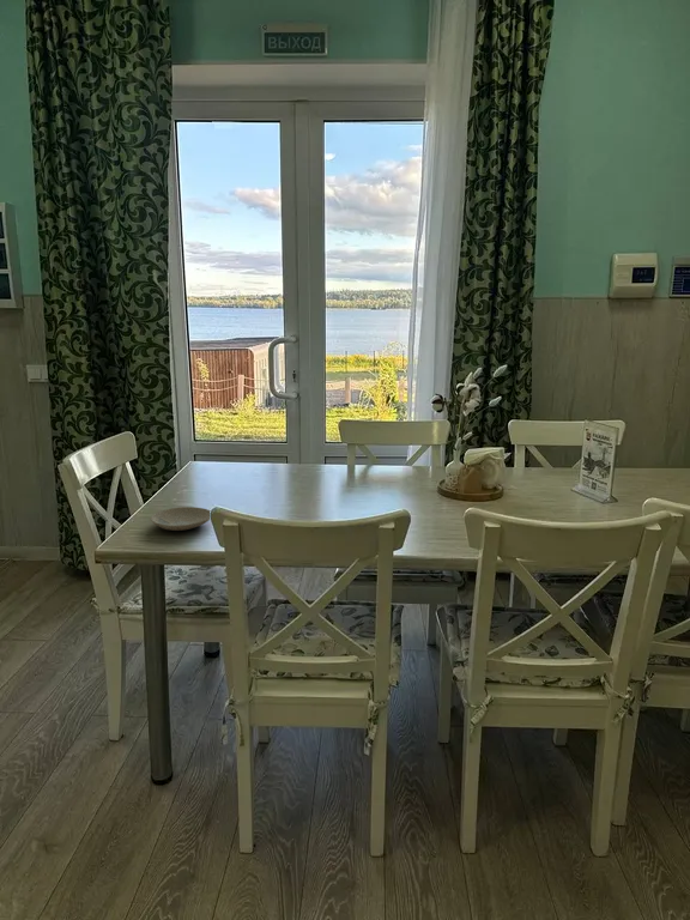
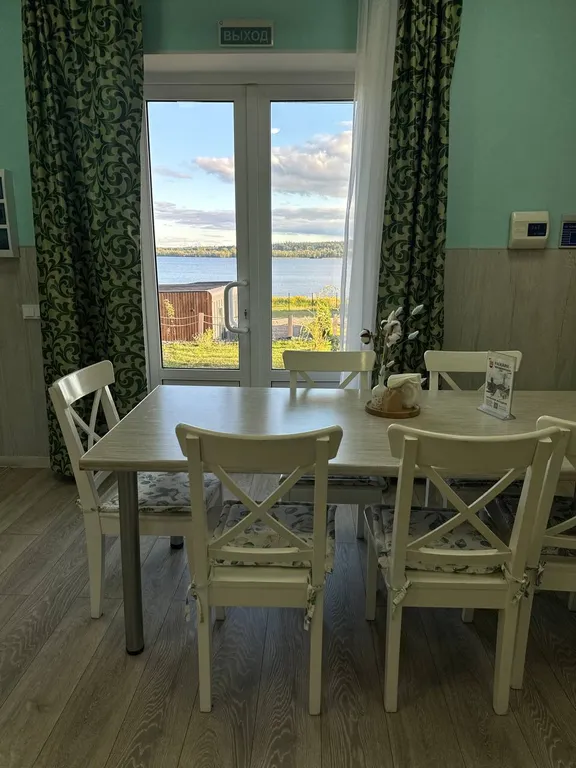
- plate [150,506,212,532]
